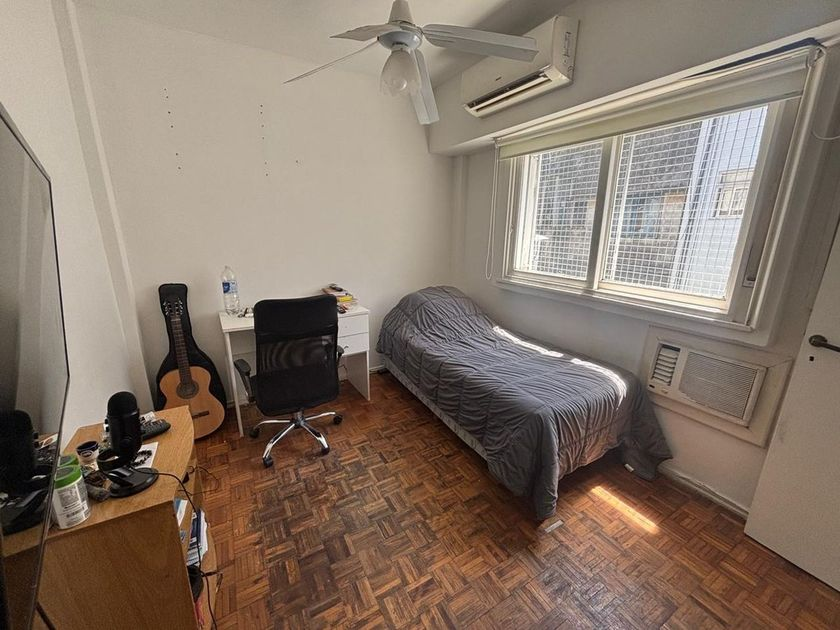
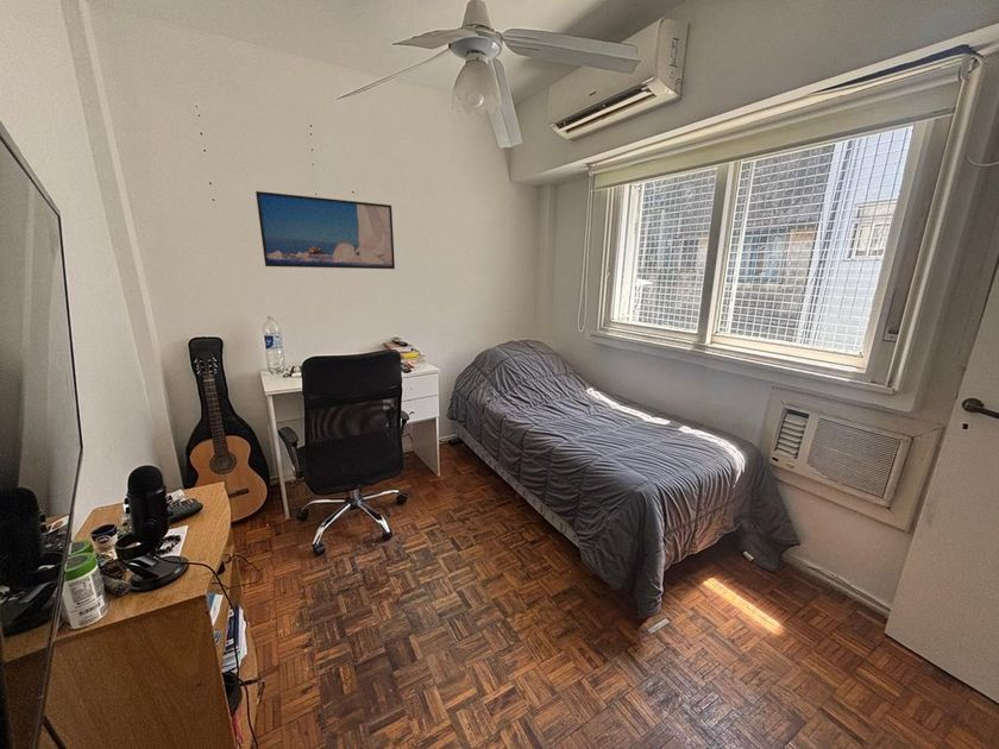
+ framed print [255,190,396,270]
